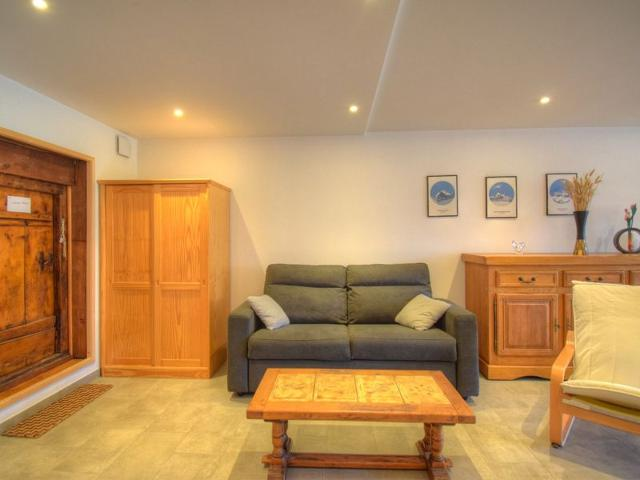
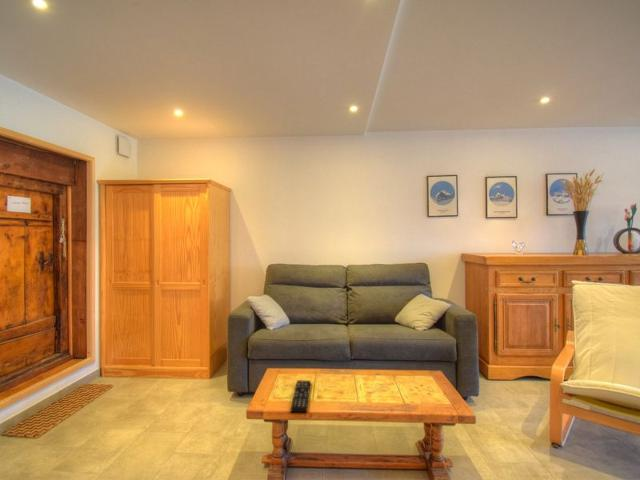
+ remote control [290,379,312,413]
